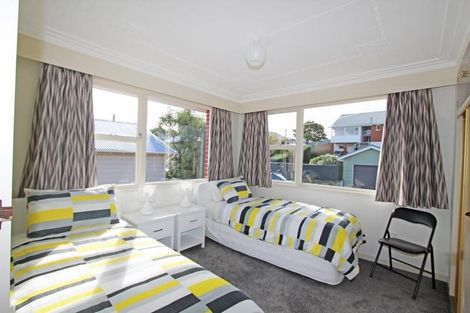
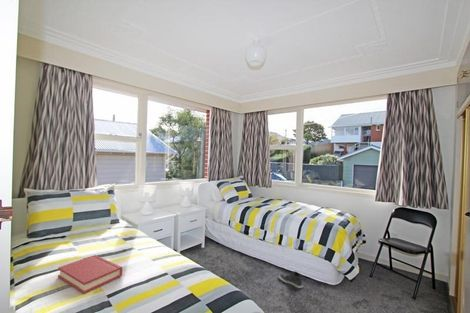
+ sneaker [278,270,303,289]
+ hardback book [57,254,123,295]
